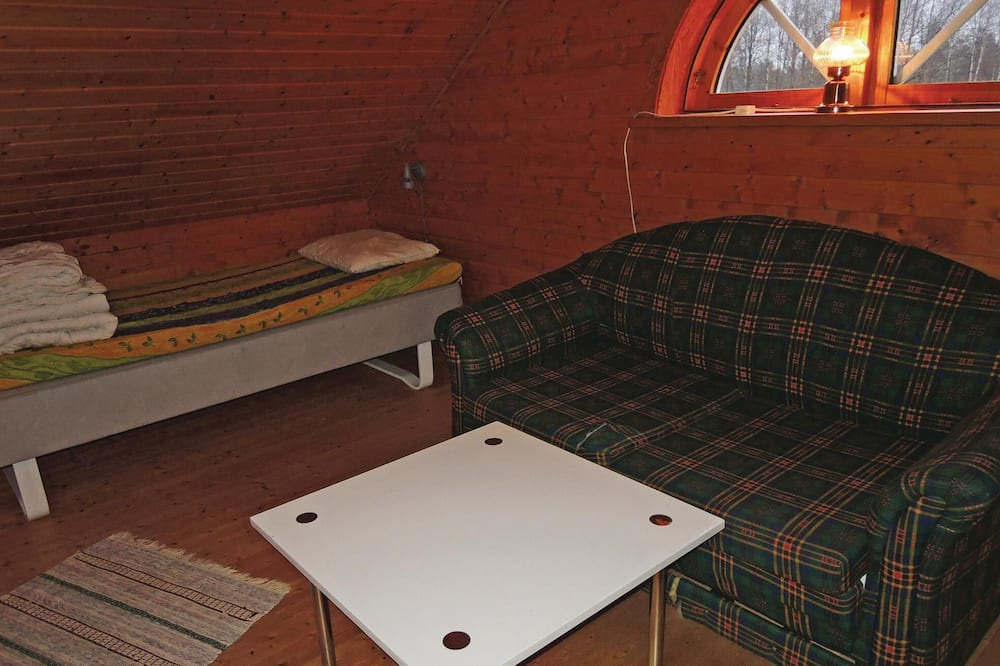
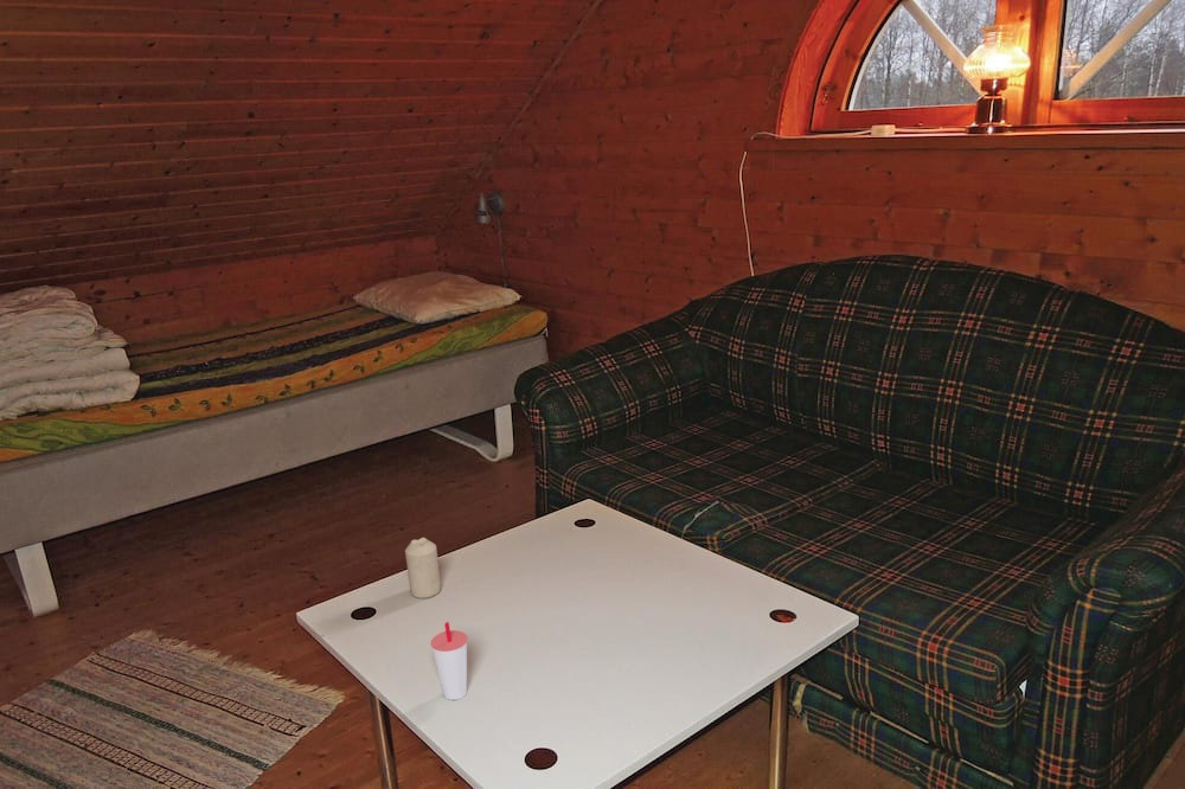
+ candle [404,537,442,599]
+ cup [429,621,469,701]
